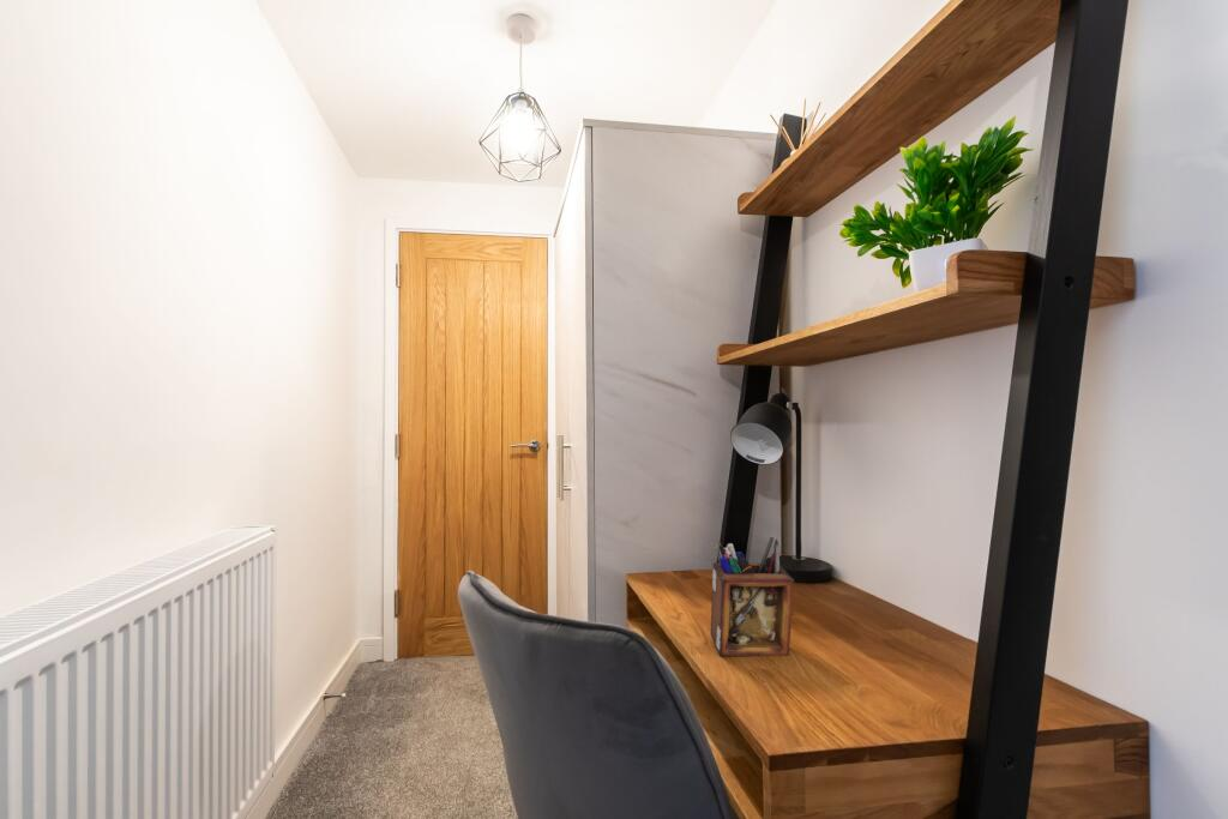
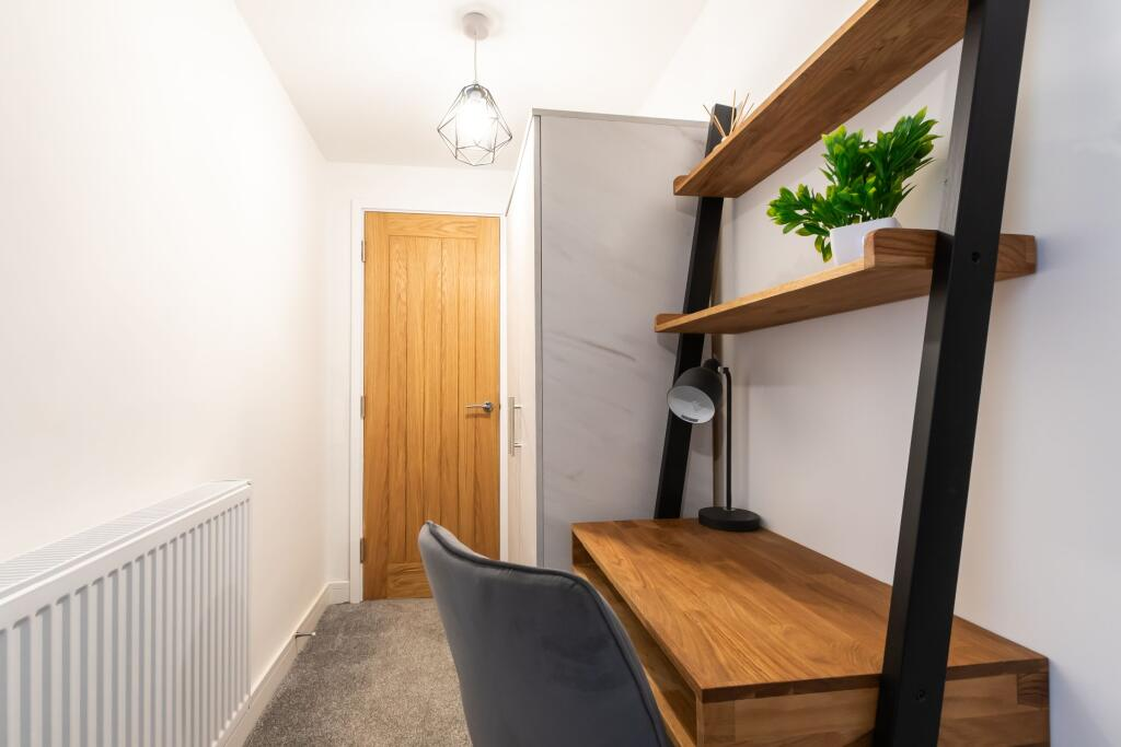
- desk organizer [710,536,795,657]
